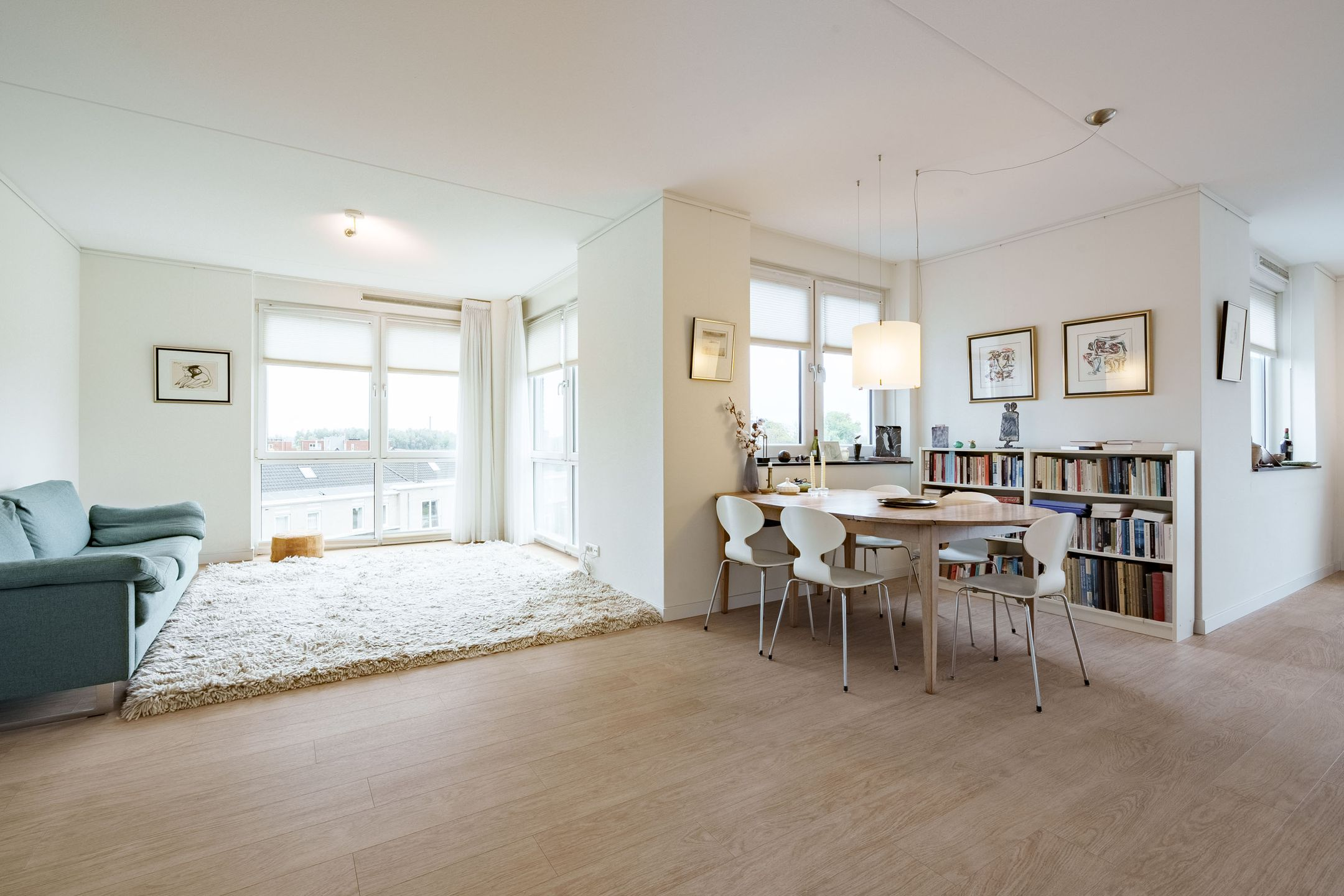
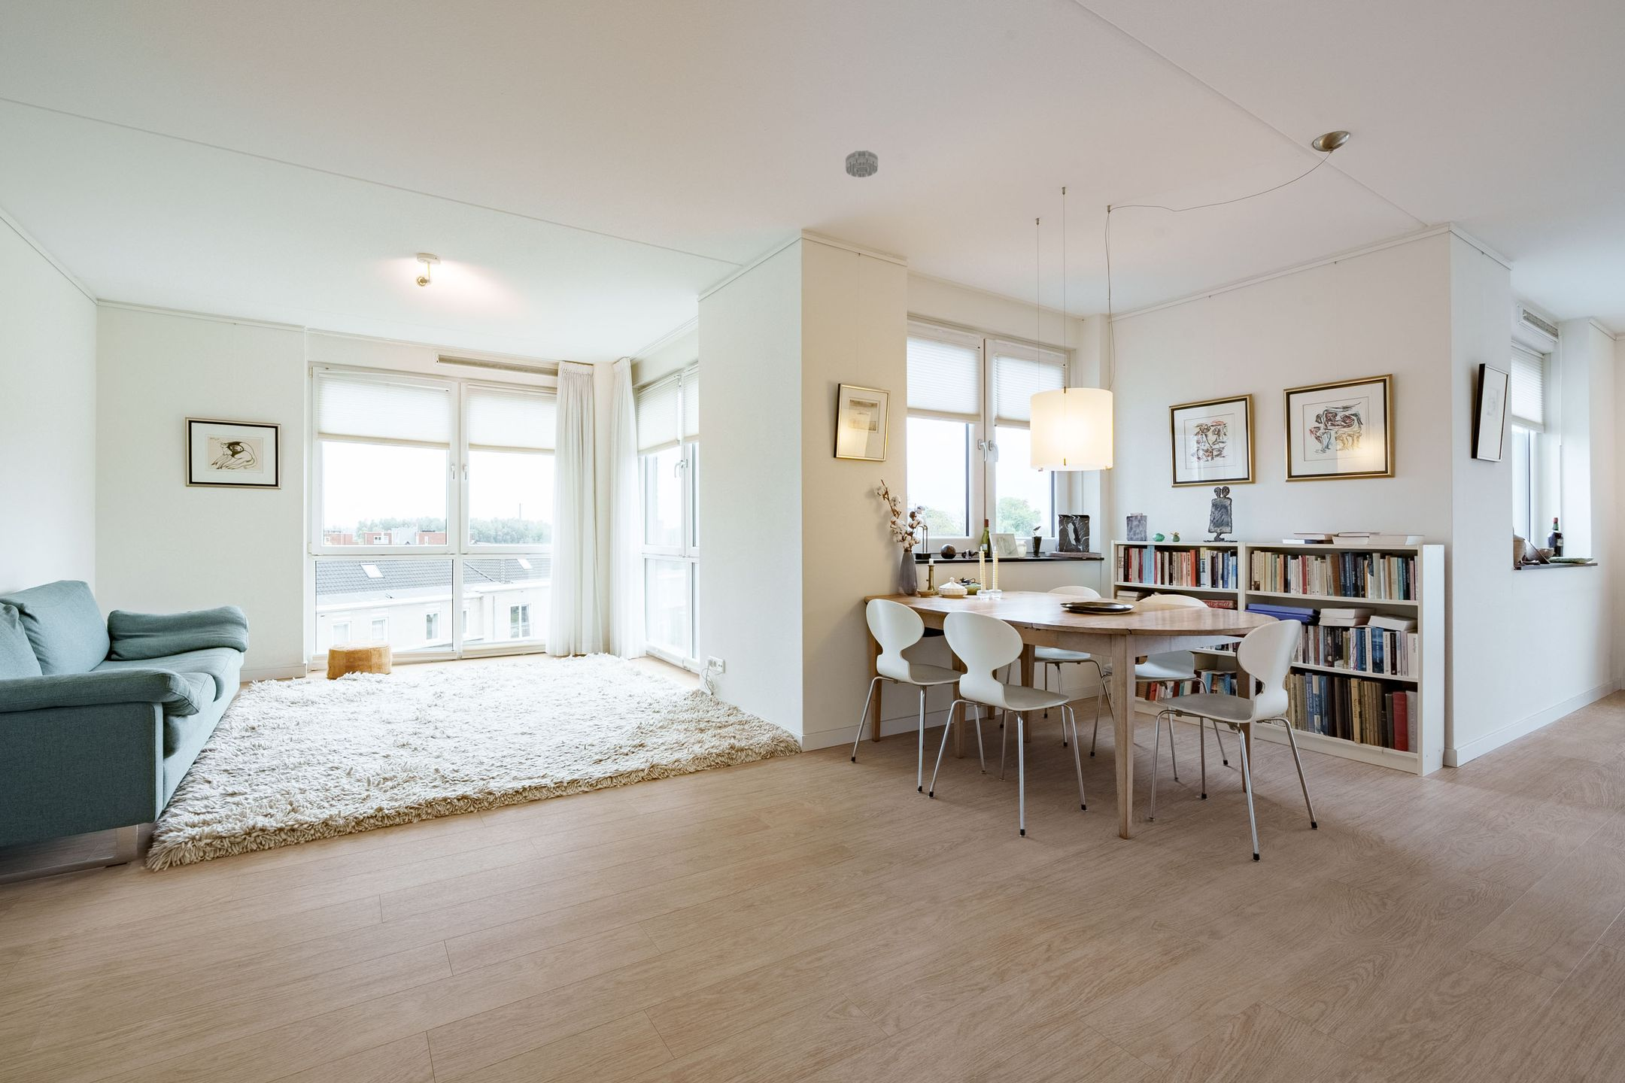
+ smoke detector [845,150,879,178]
